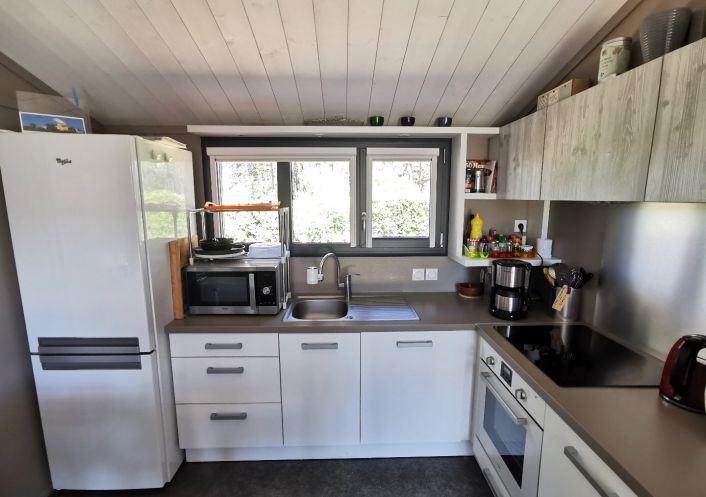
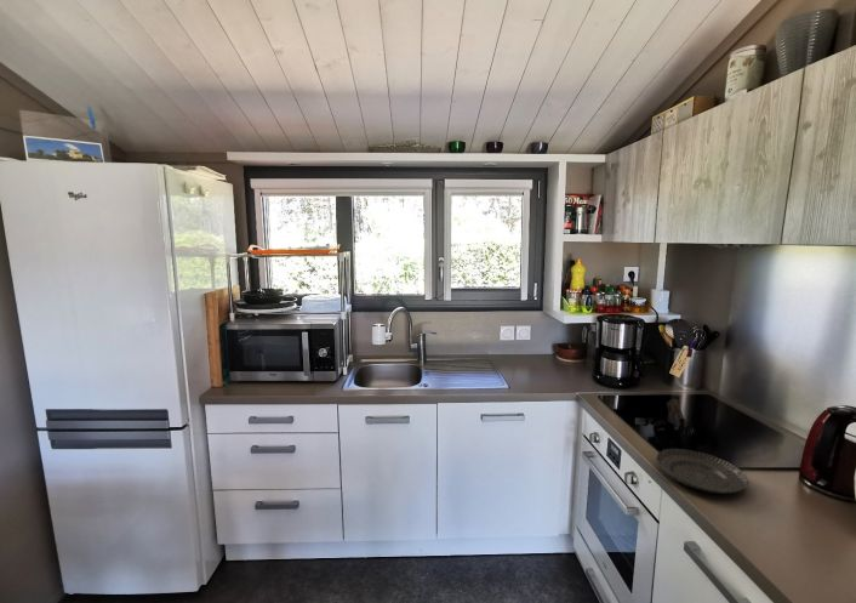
+ tart tin [655,448,749,495]
